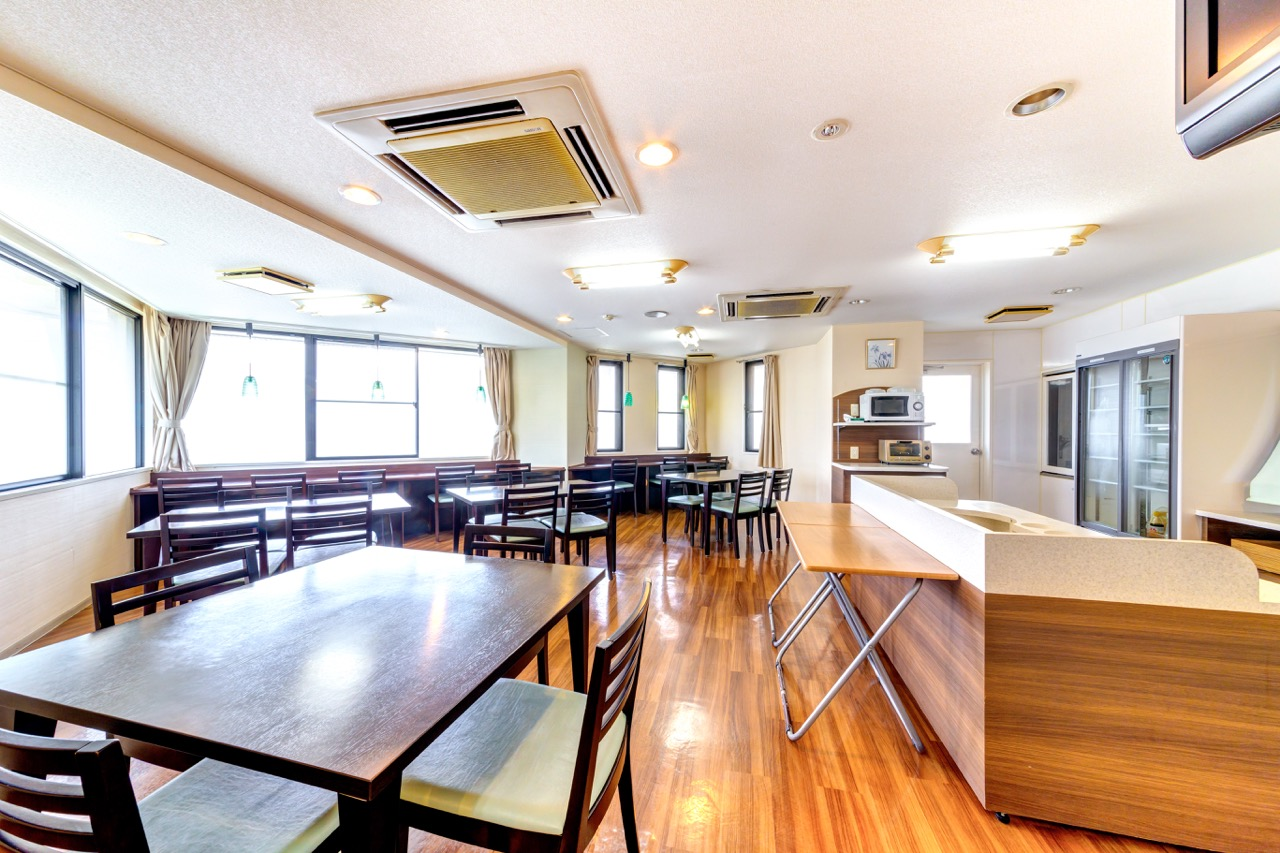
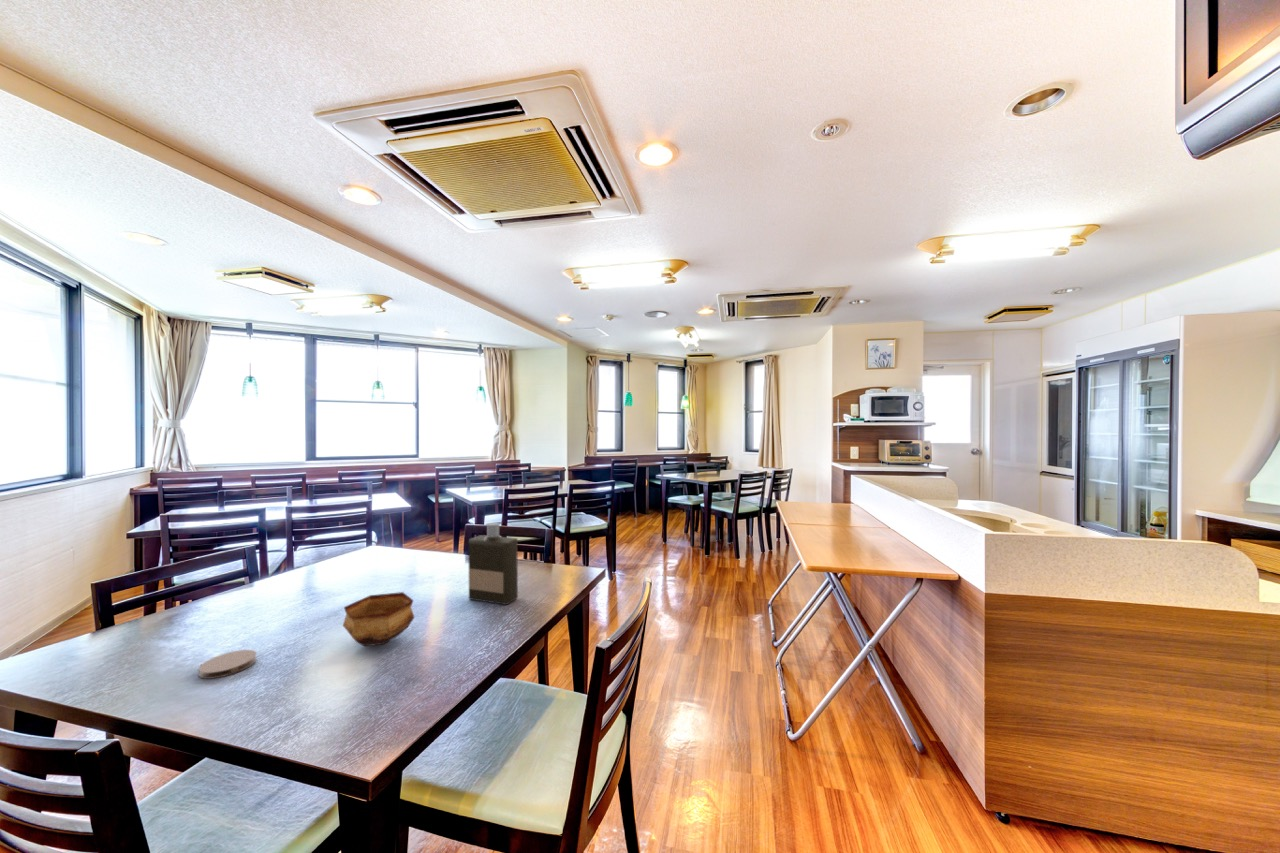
+ bowl [342,591,416,647]
+ coaster [198,649,258,680]
+ bottle [468,522,519,606]
